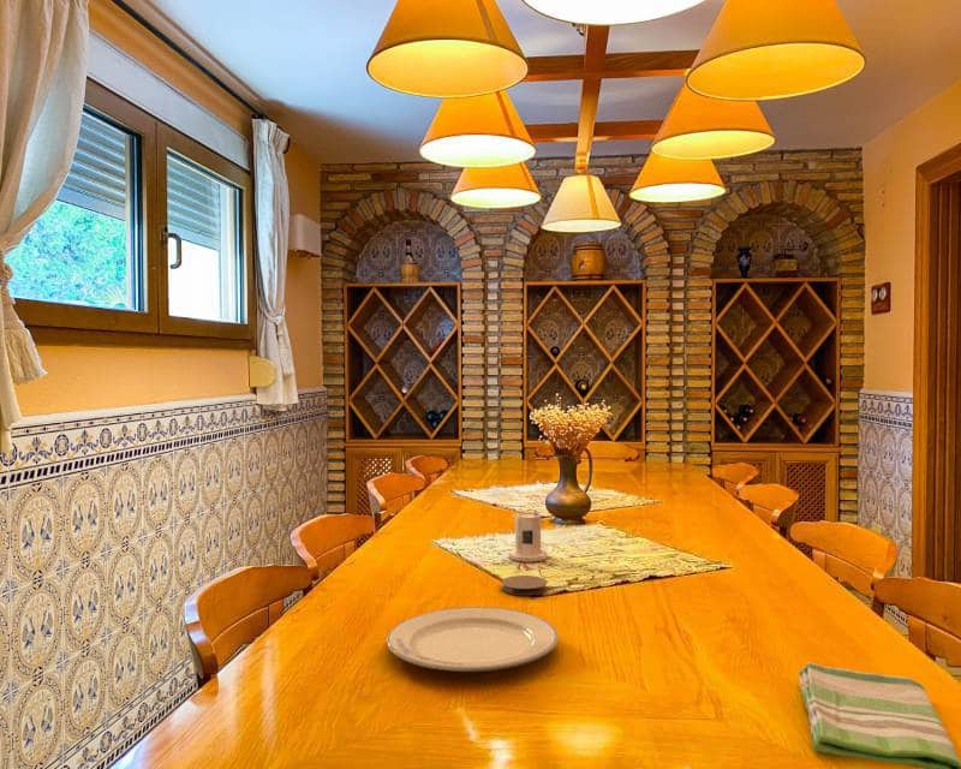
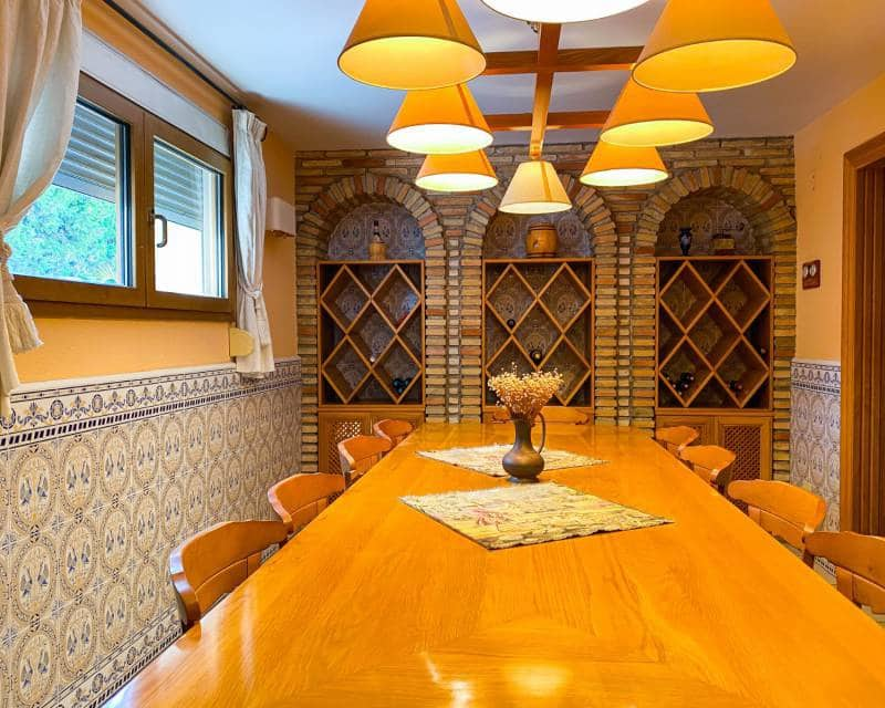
- candle [508,508,548,562]
- coaster [500,574,549,596]
- chinaware [386,606,560,673]
- dish towel [798,661,961,769]
